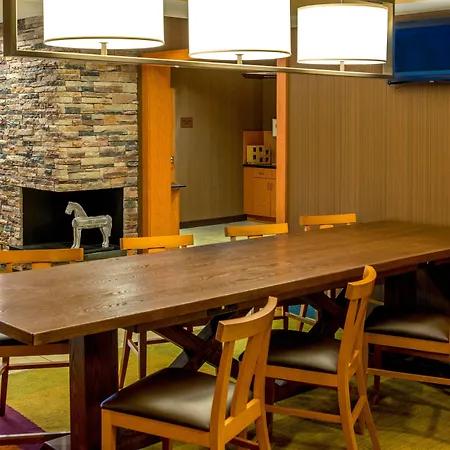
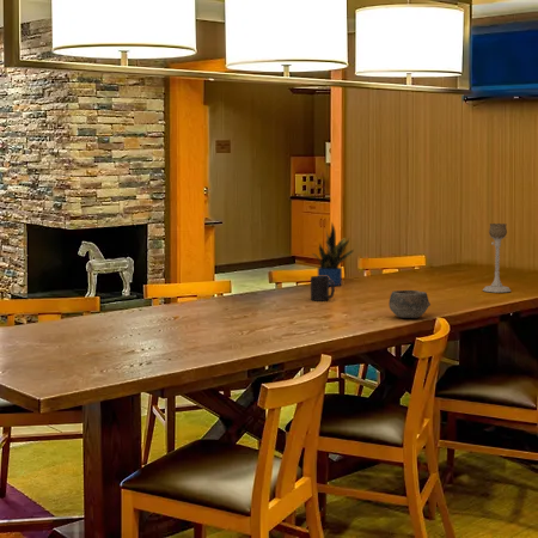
+ potted plant [311,221,355,287]
+ bowl [387,289,432,319]
+ mug [310,275,336,302]
+ candle holder [482,222,512,294]
